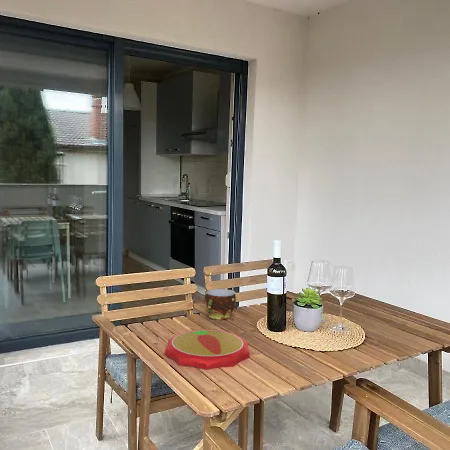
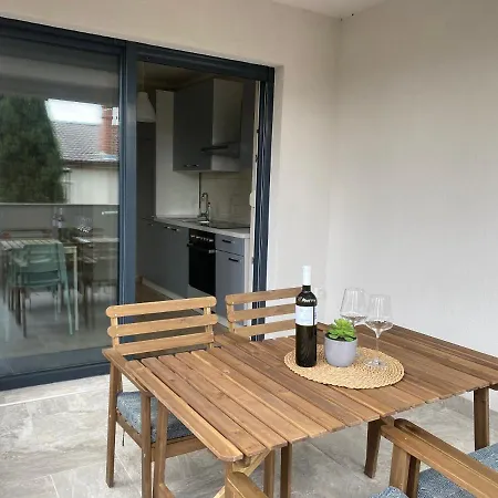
- plate [164,329,250,370]
- cup [203,288,237,320]
